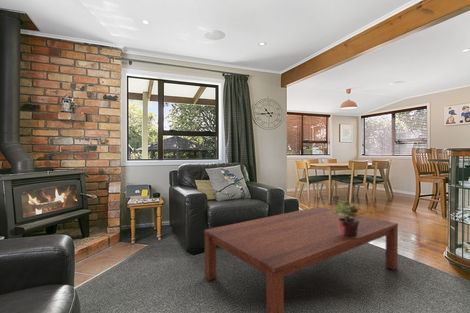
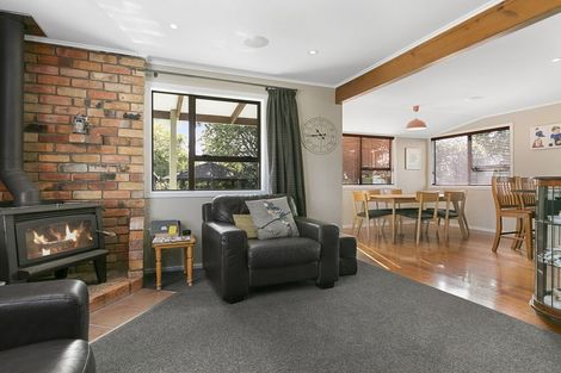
- coffee table [203,206,399,313]
- potted plant [330,200,362,238]
